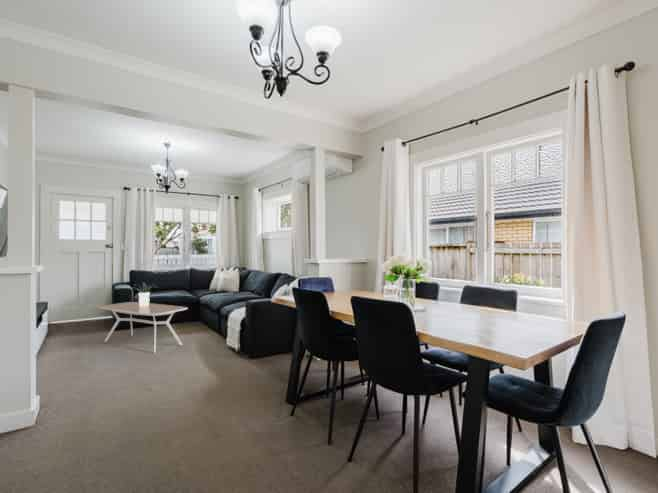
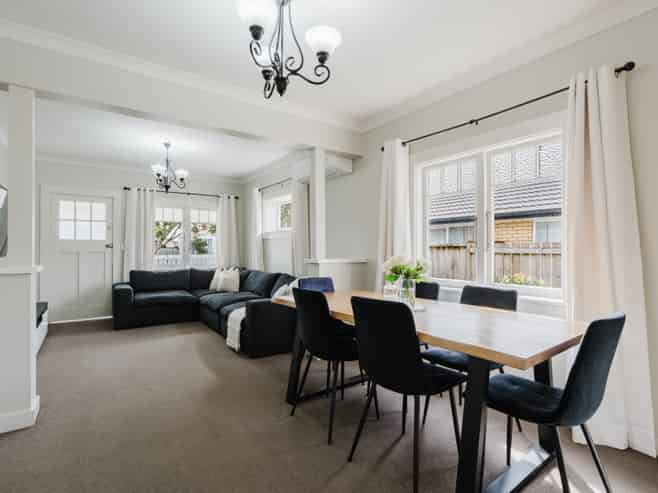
- potted plant [133,281,159,307]
- coffee table [98,301,189,354]
